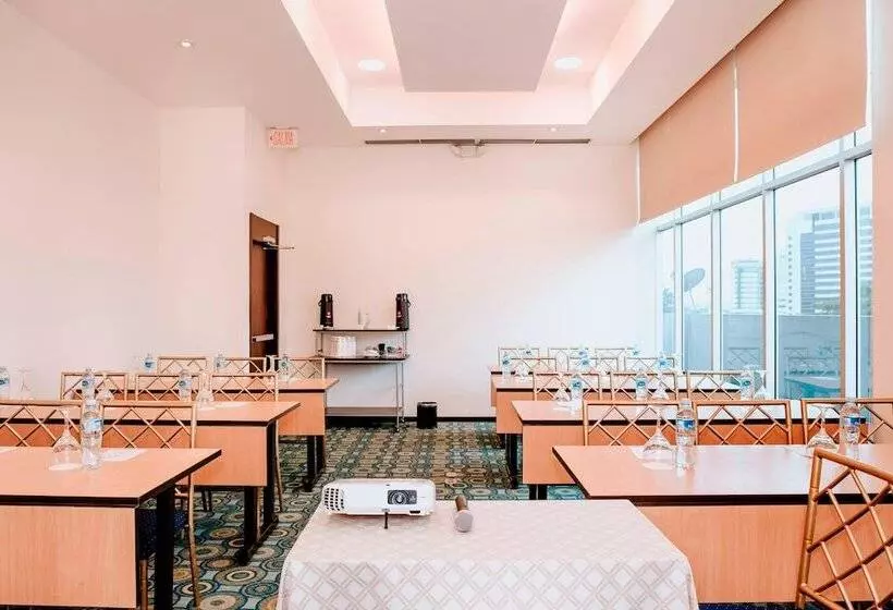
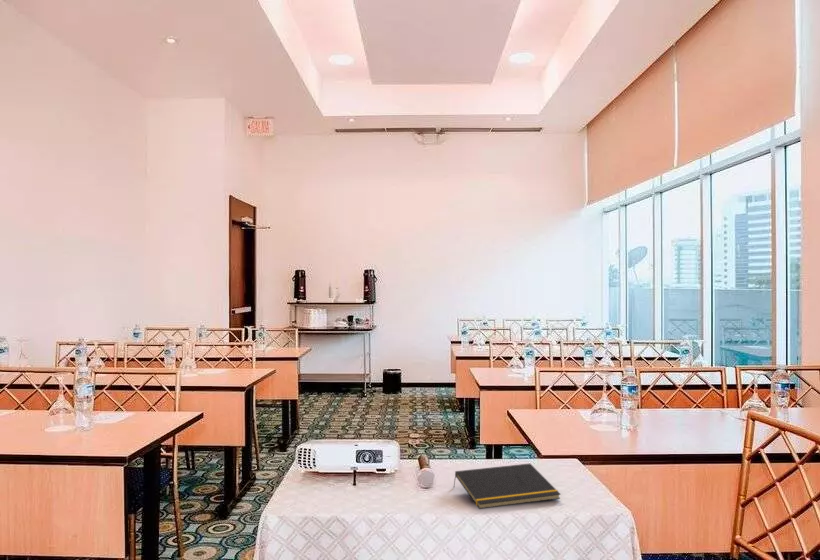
+ notepad [452,463,562,510]
